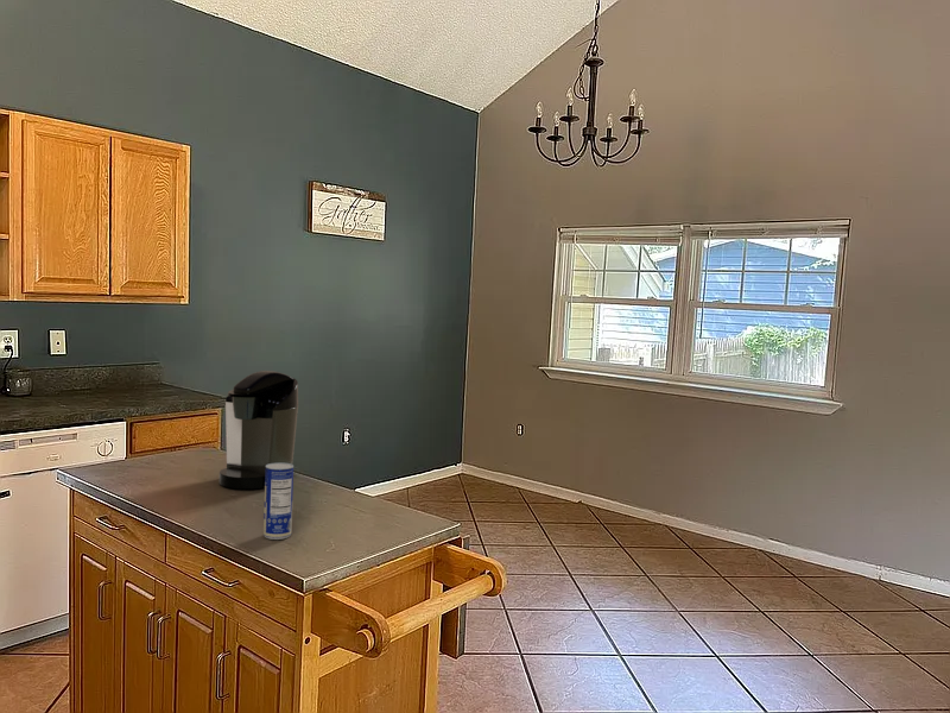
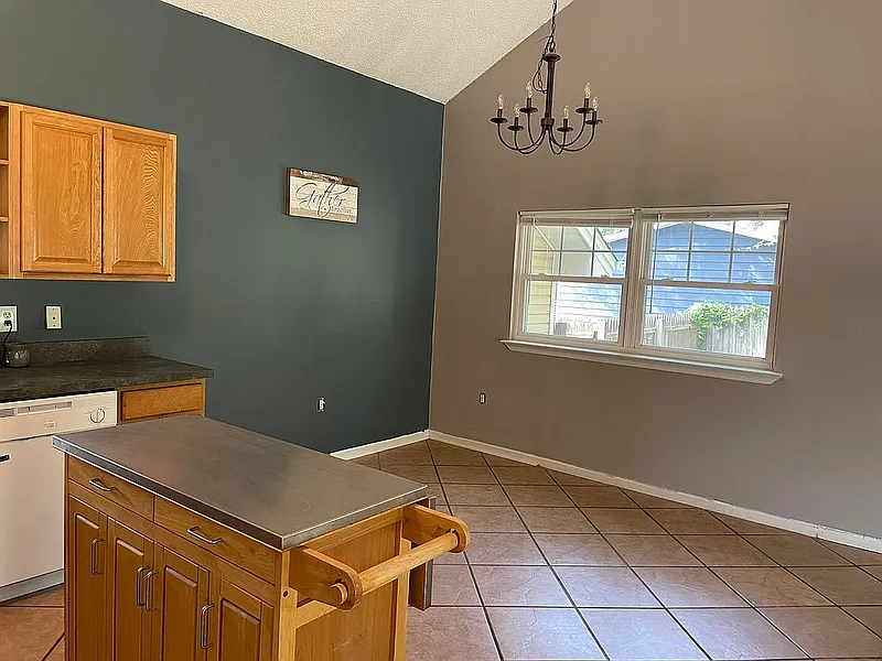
- beverage can [262,463,294,541]
- coffee maker [218,370,299,490]
